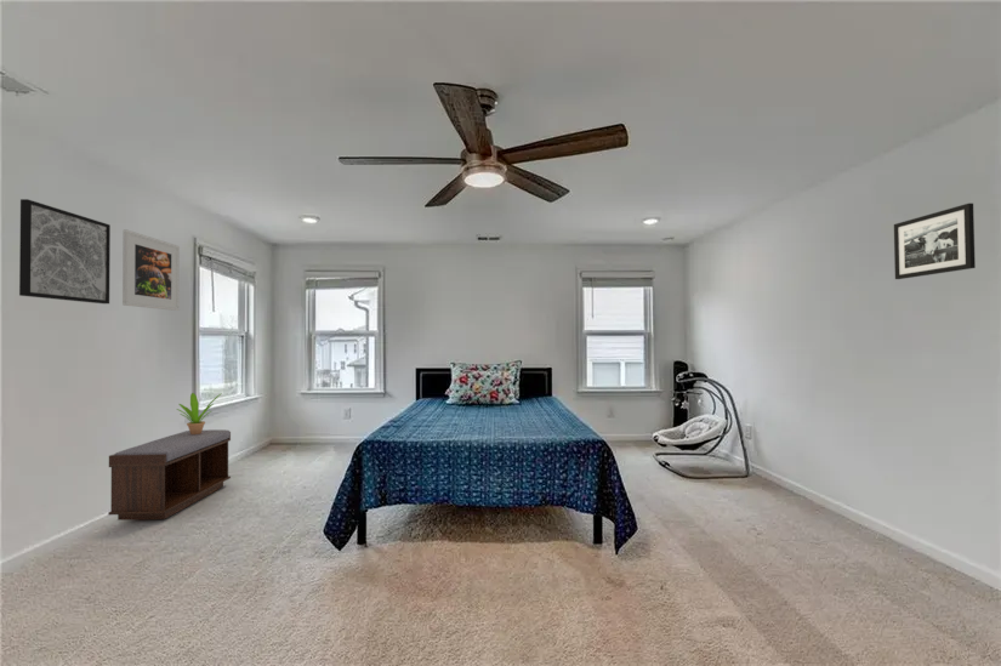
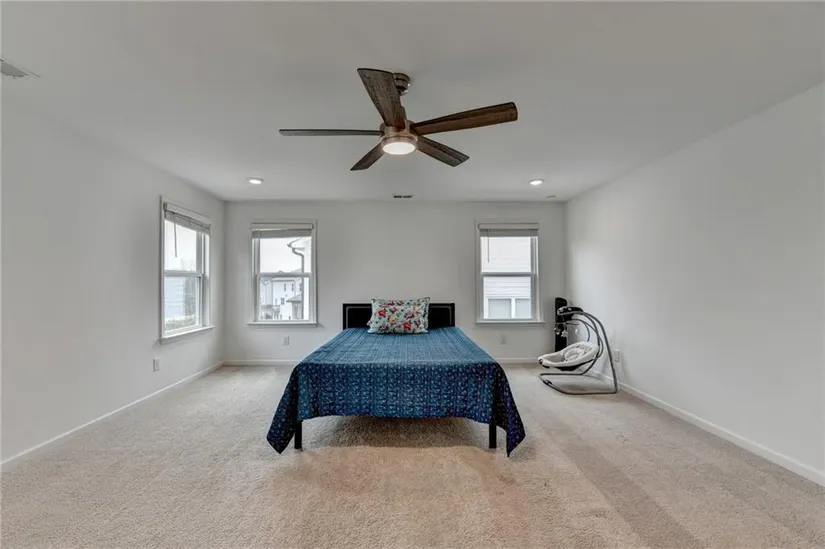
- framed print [121,228,181,312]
- bench [107,428,232,522]
- potted plant [176,392,223,434]
- picture frame [893,203,977,280]
- wall art [18,198,112,304]
